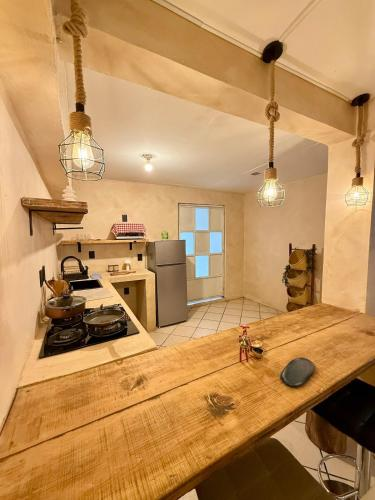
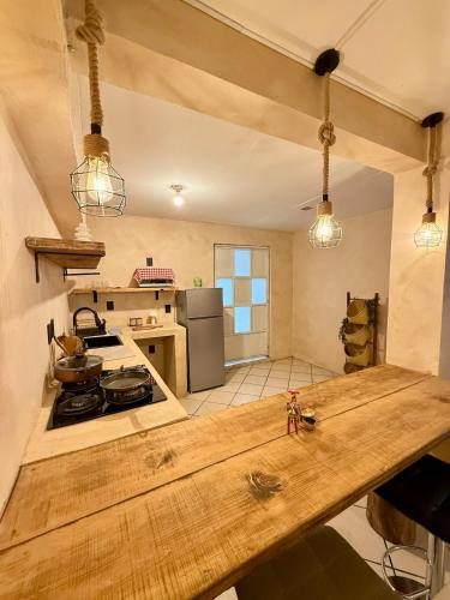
- oval tray [279,357,315,387]
